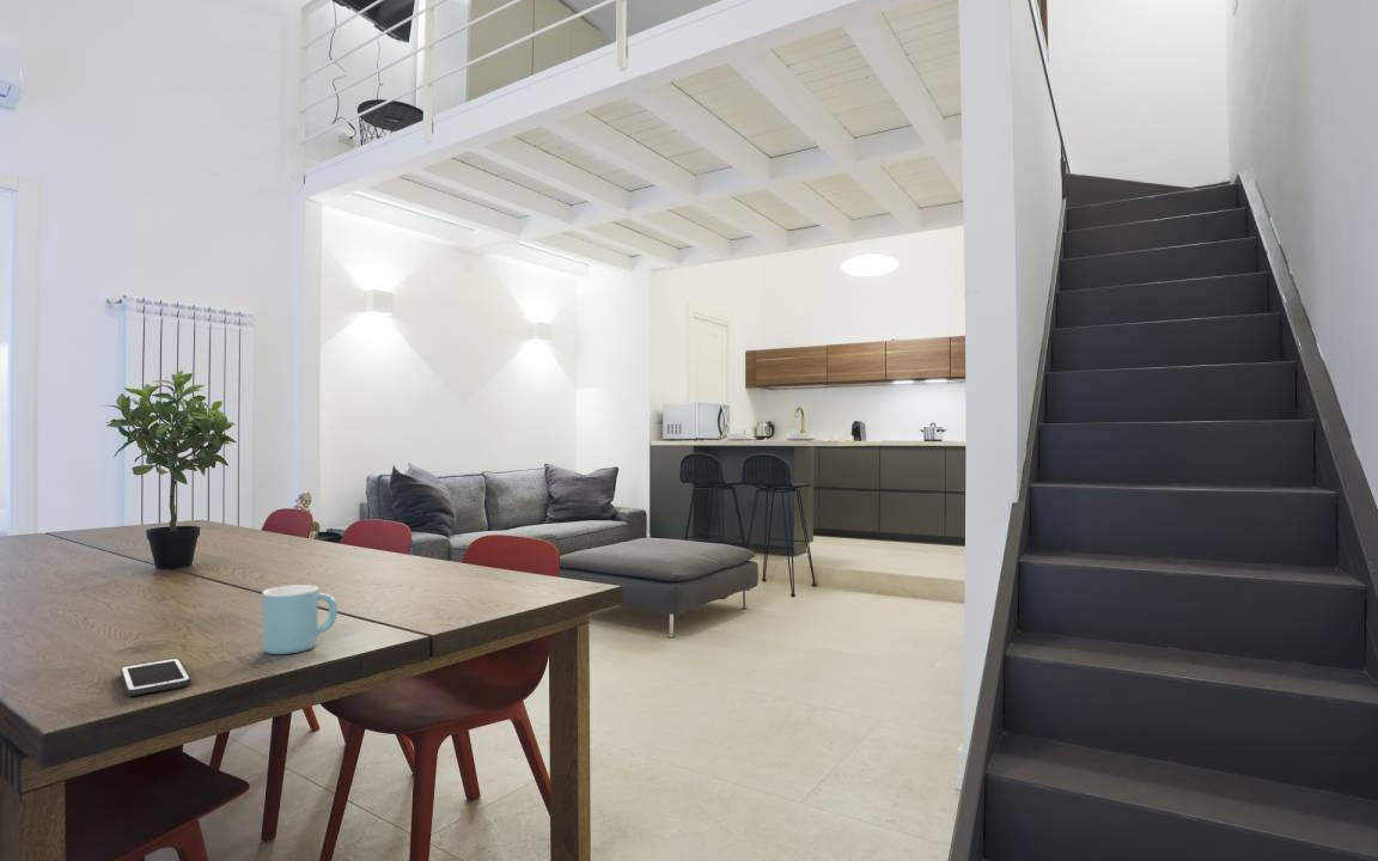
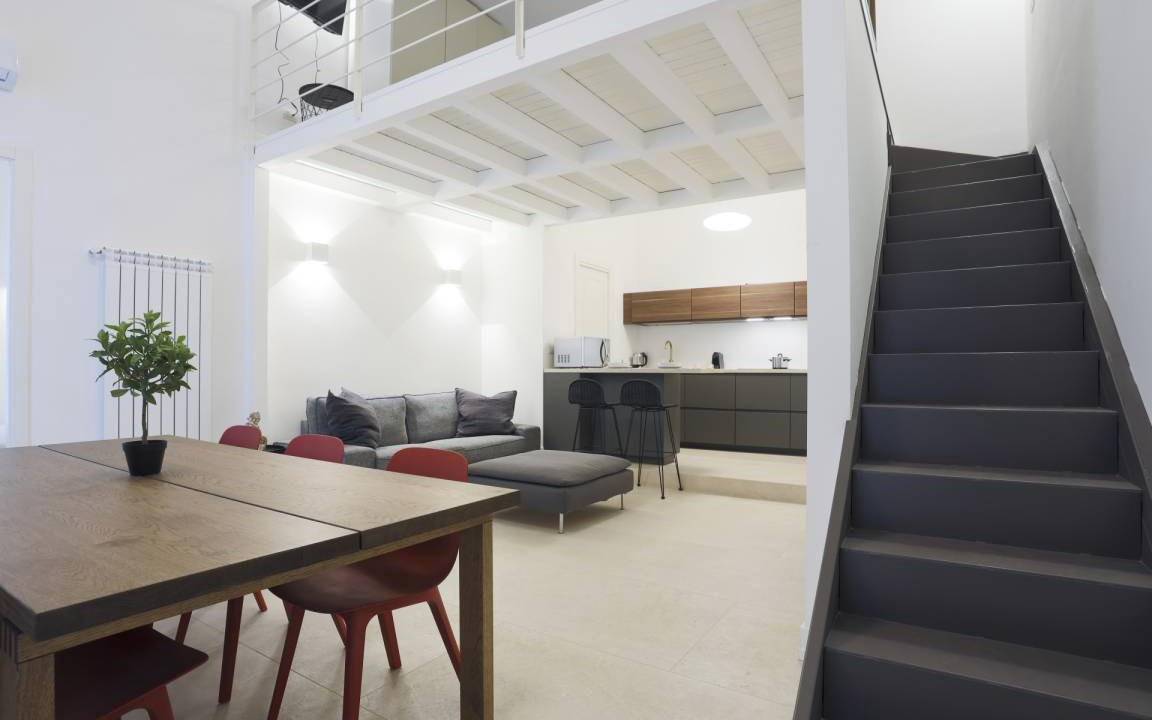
- mug [261,584,339,655]
- cell phone [120,657,191,697]
